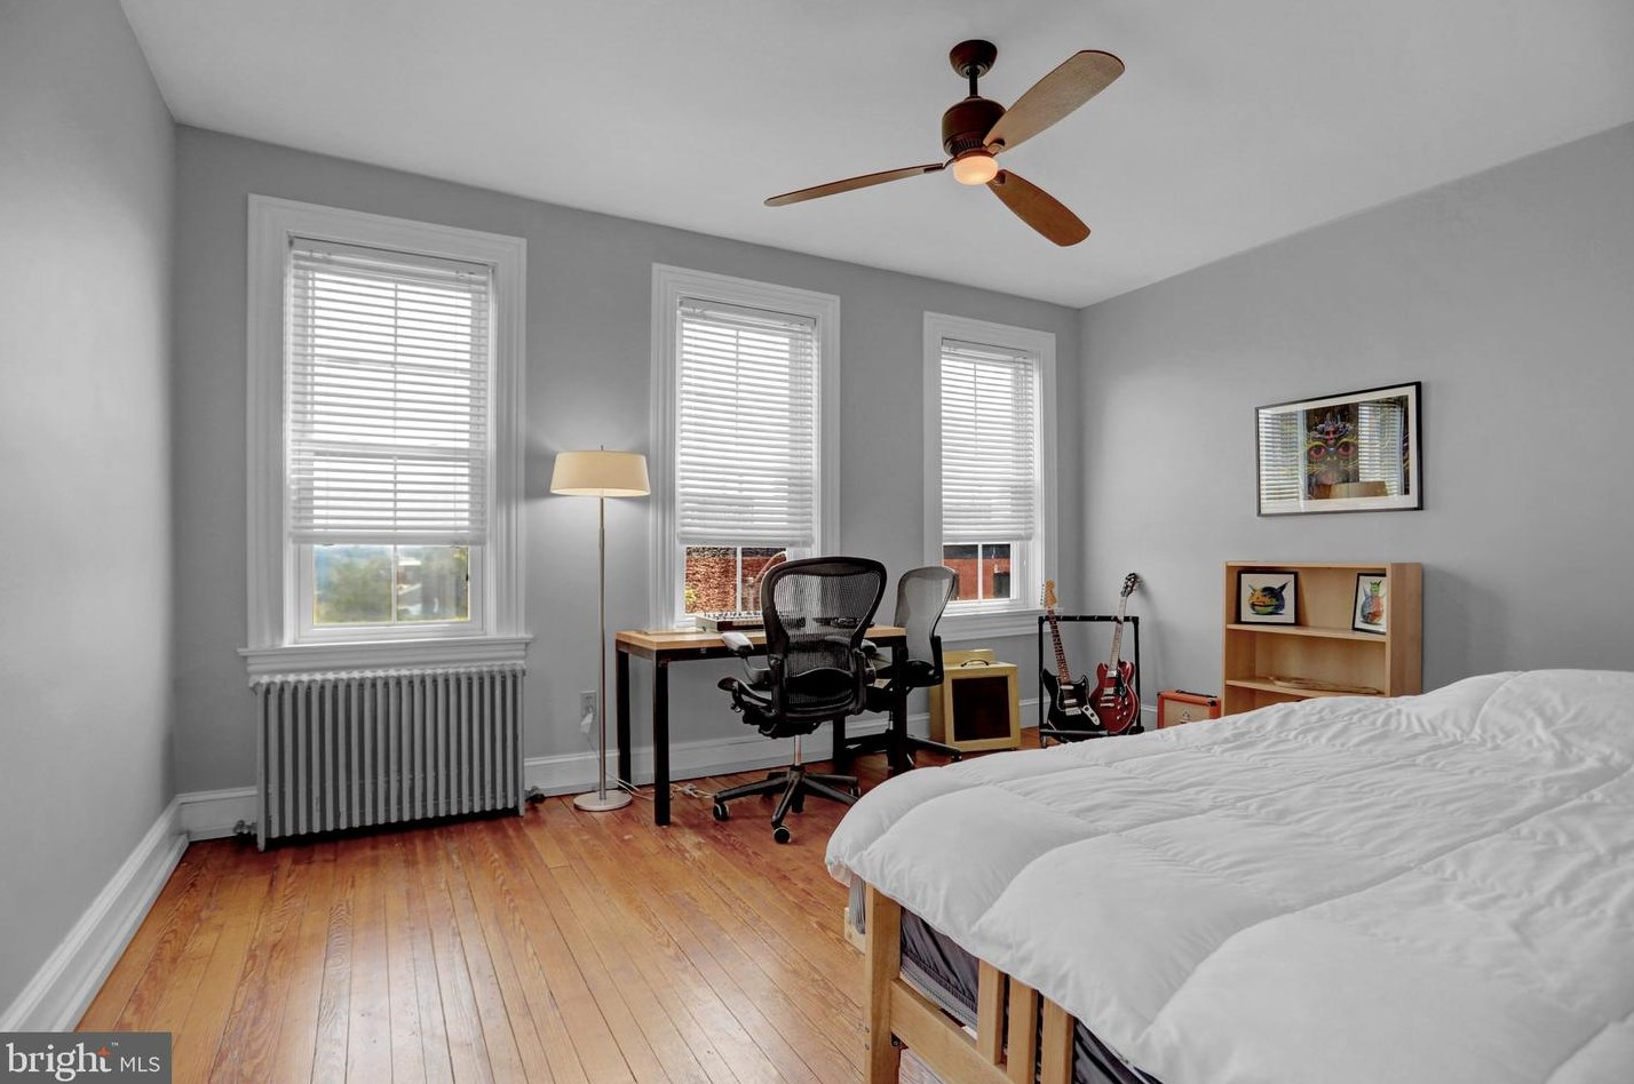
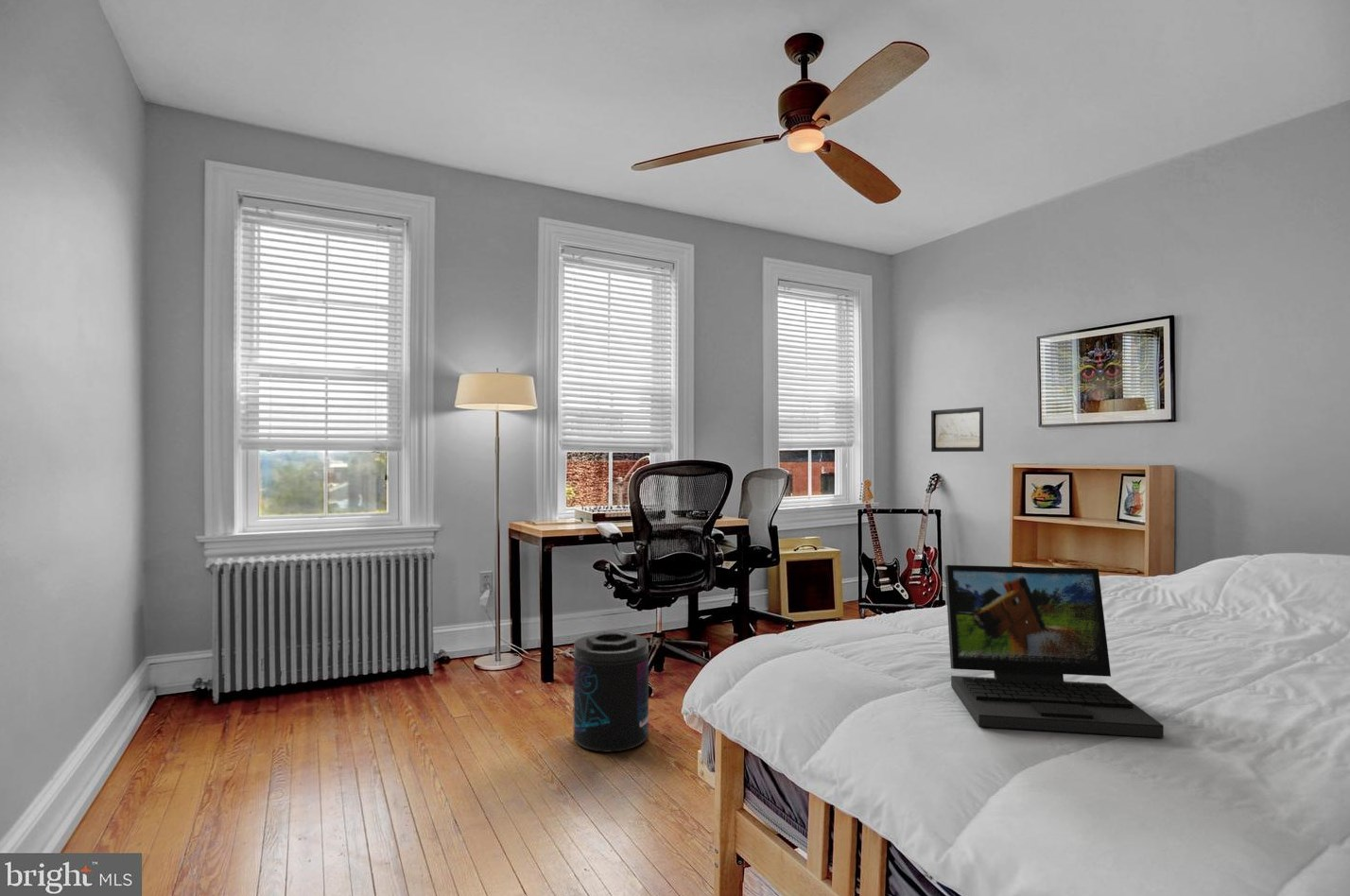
+ wall art [930,406,984,453]
+ laptop [944,564,1165,739]
+ supplement container [573,630,649,753]
